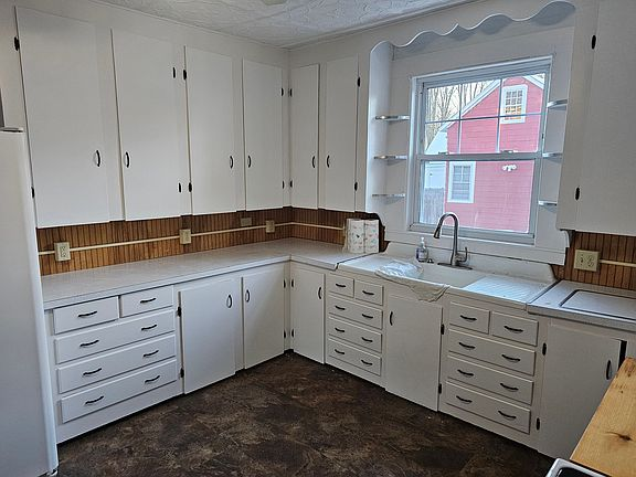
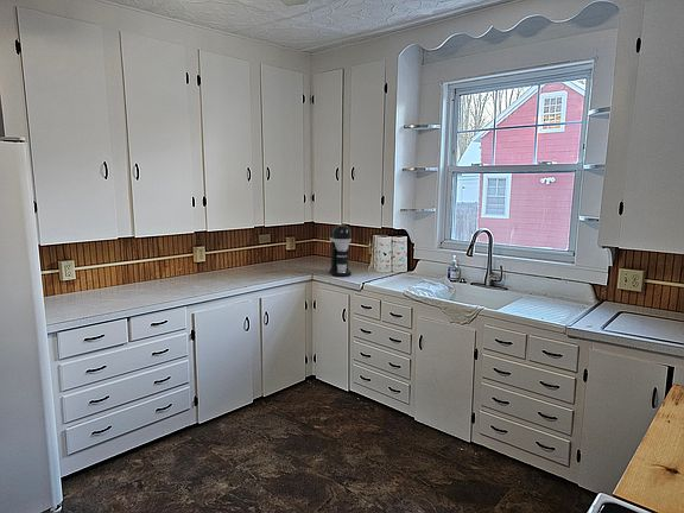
+ coffee maker [329,224,353,278]
